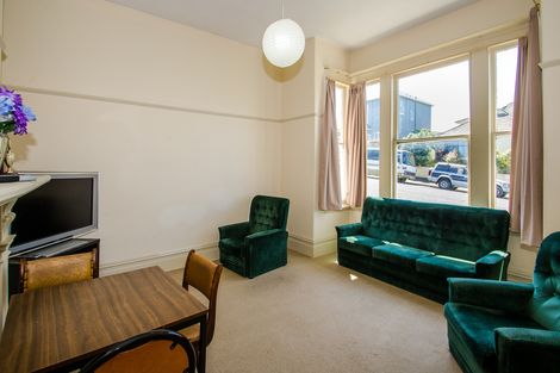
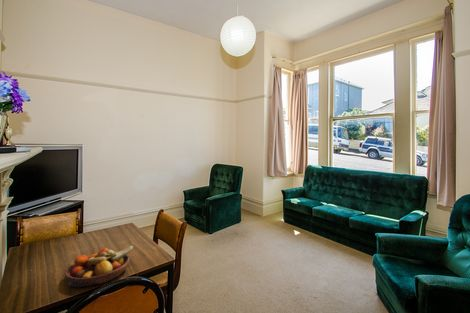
+ fruit bowl [64,245,135,288]
